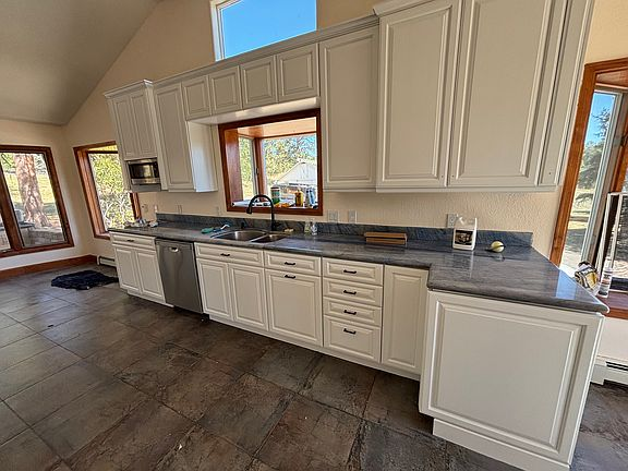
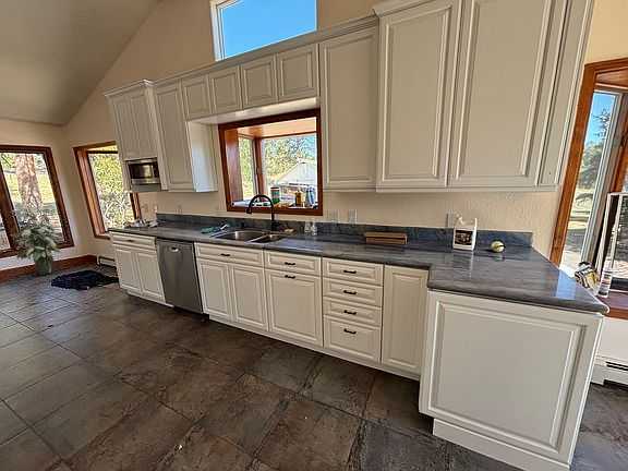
+ indoor plant [9,203,63,276]
